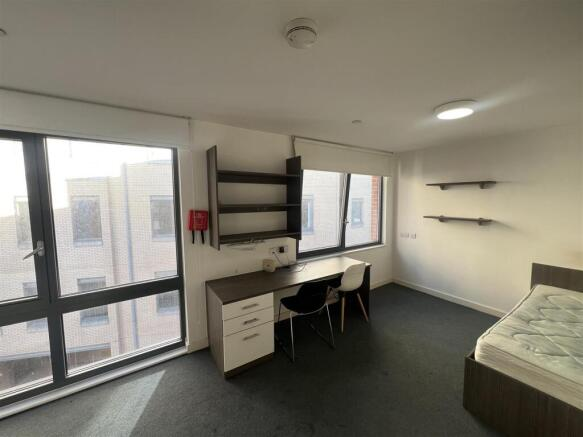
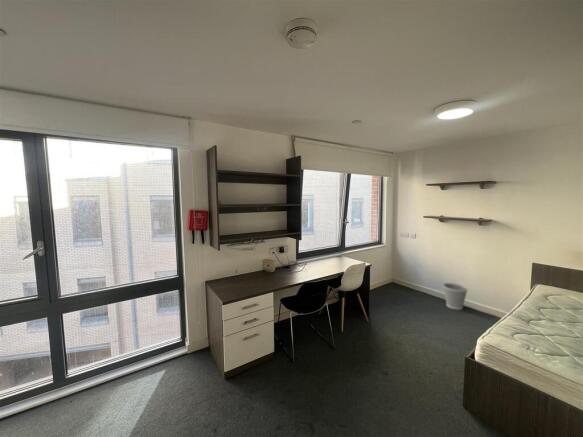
+ wastebasket [442,282,469,310]
